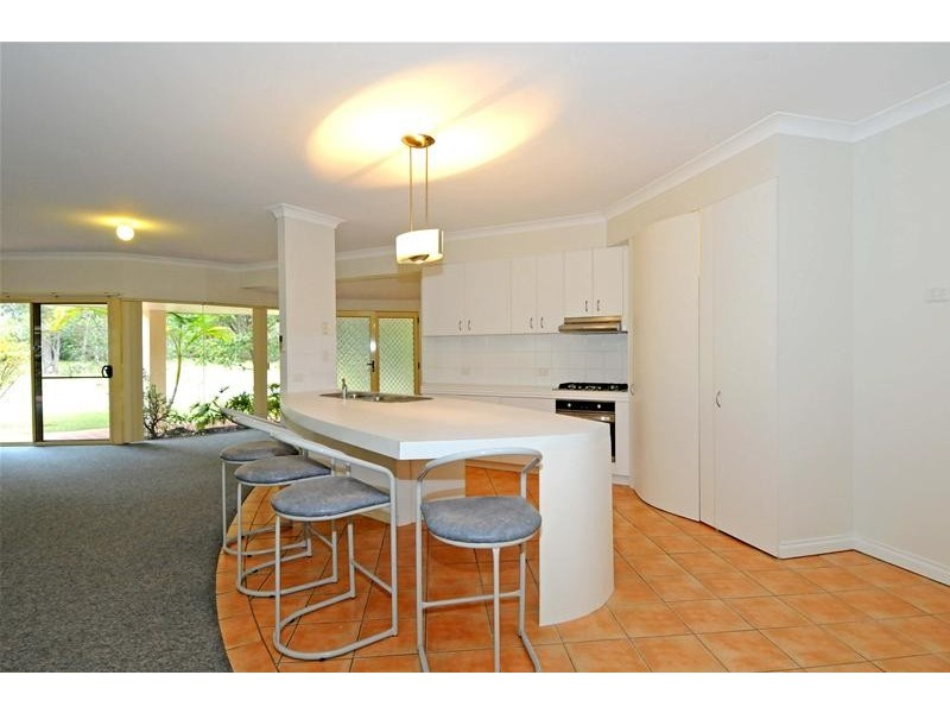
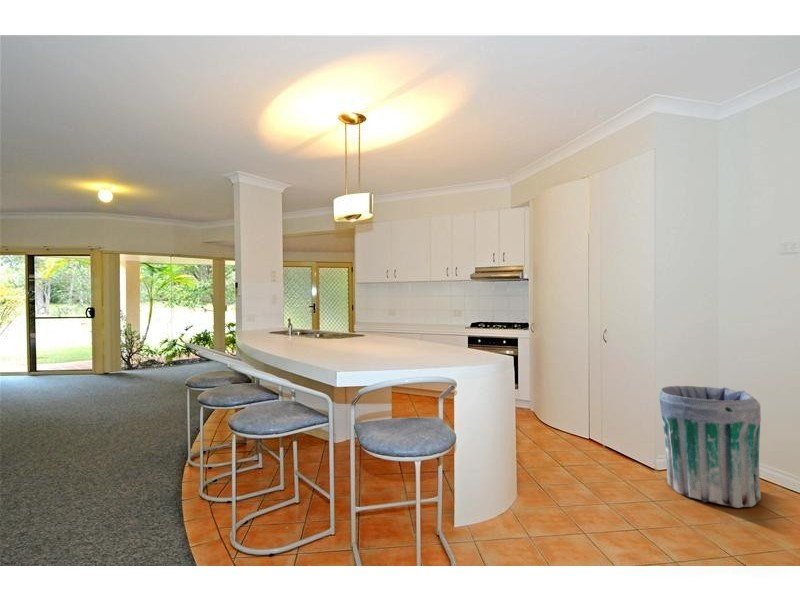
+ trash can [658,385,762,509]
